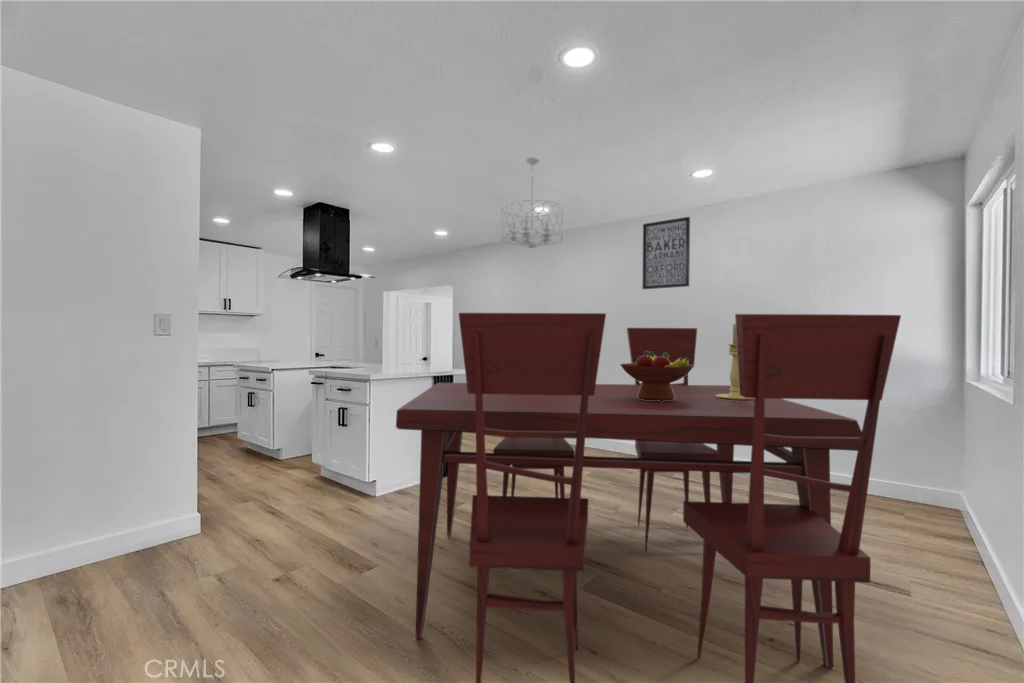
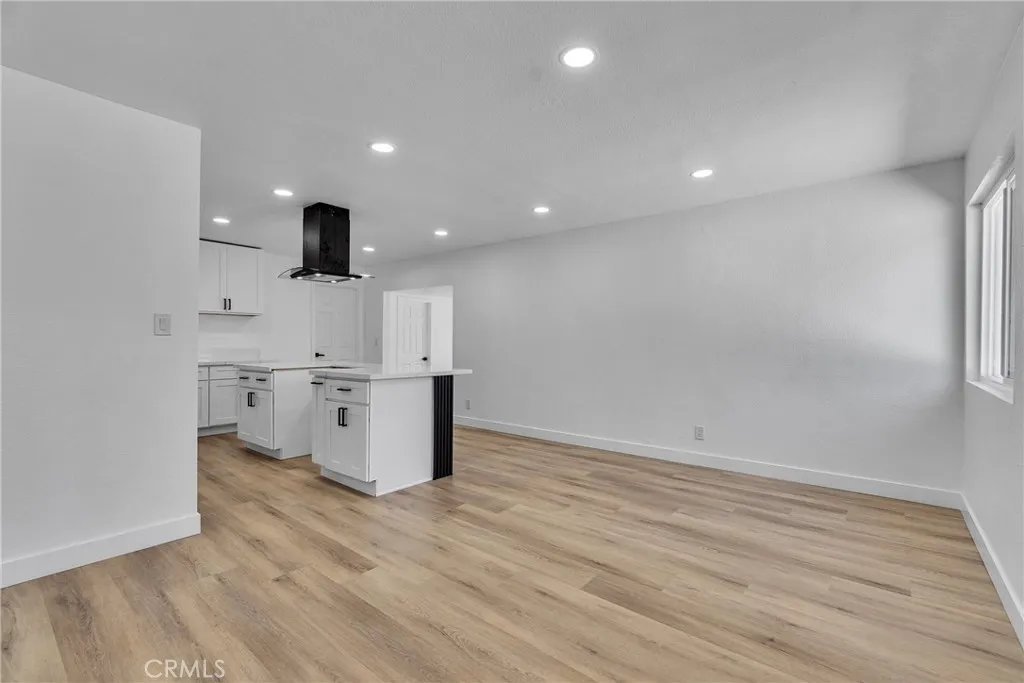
- dining table [395,312,902,683]
- chandelier [500,156,564,249]
- wall art [641,216,691,290]
- candle holder [716,323,755,401]
- fruit bowl [619,351,695,401]
